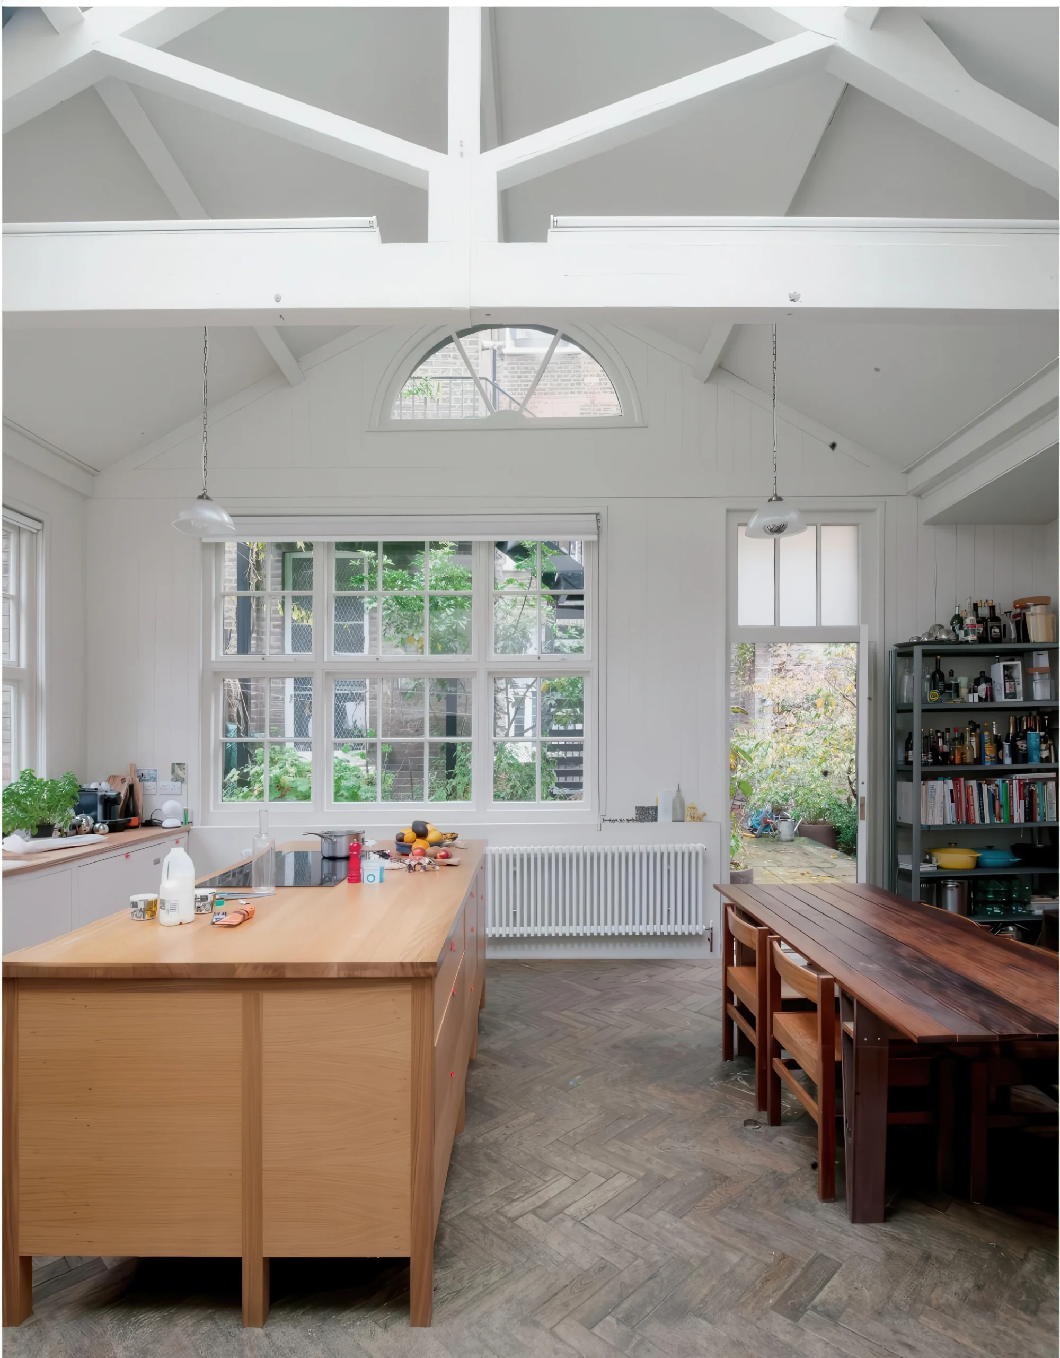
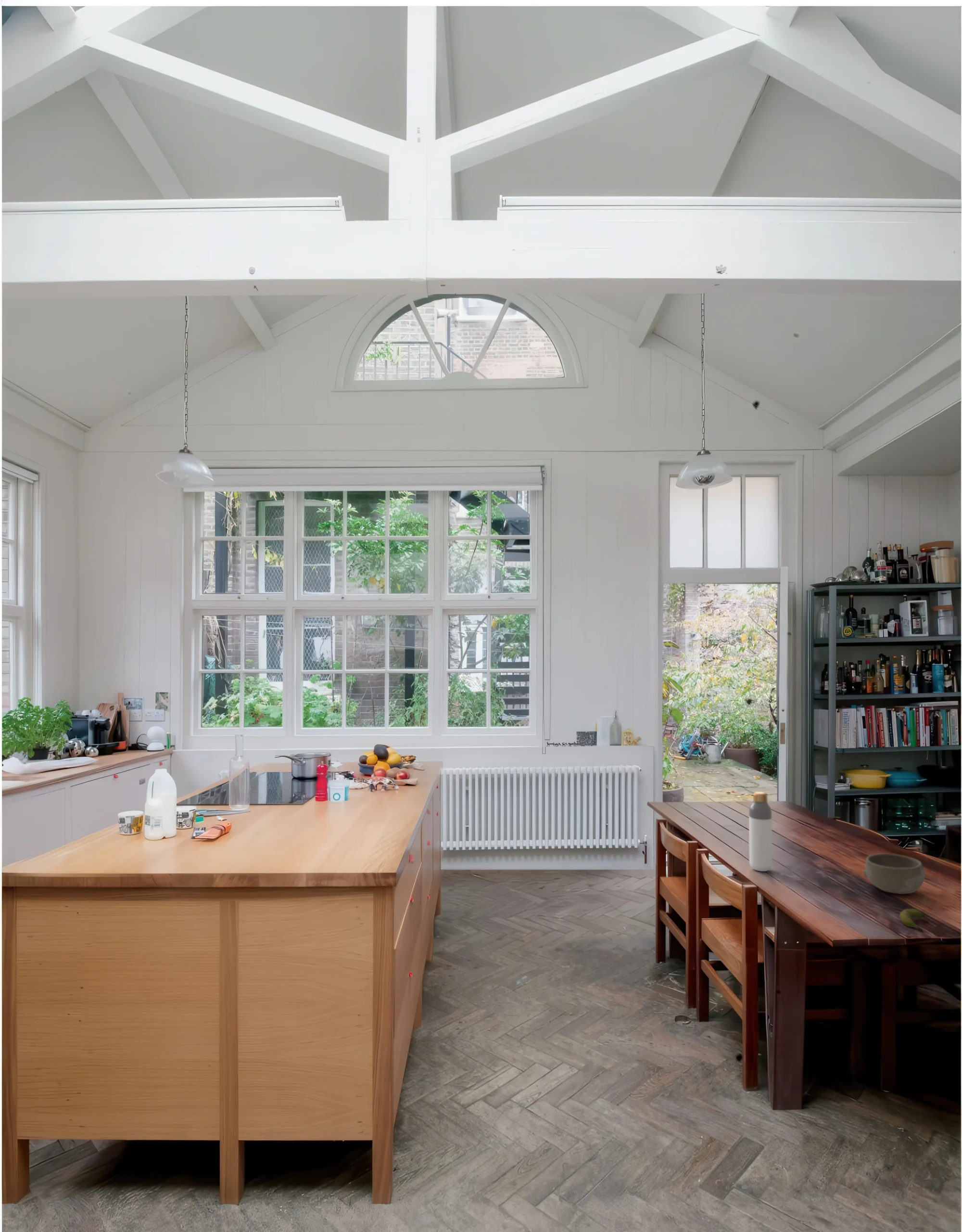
+ bottle [748,791,772,872]
+ banana [899,908,925,932]
+ bowl [863,853,925,895]
